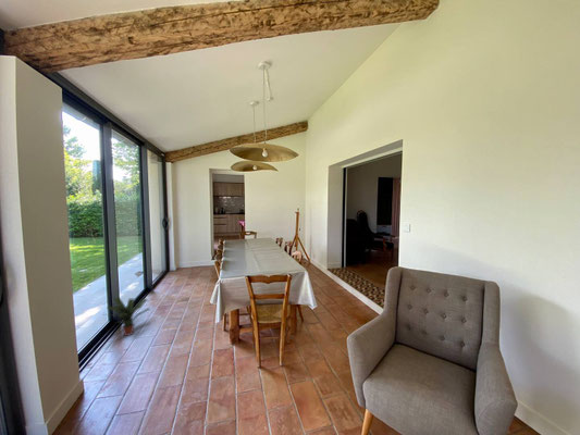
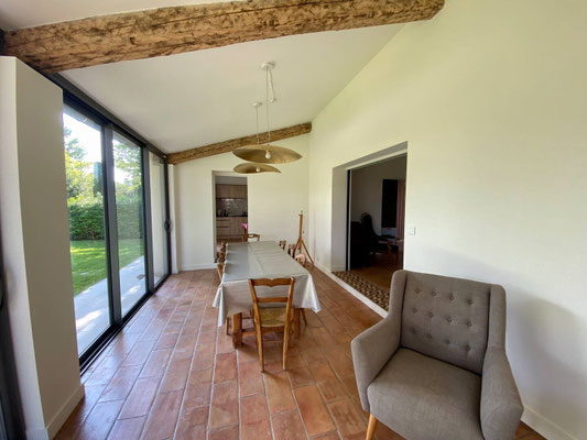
- potted plant [103,296,151,337]
